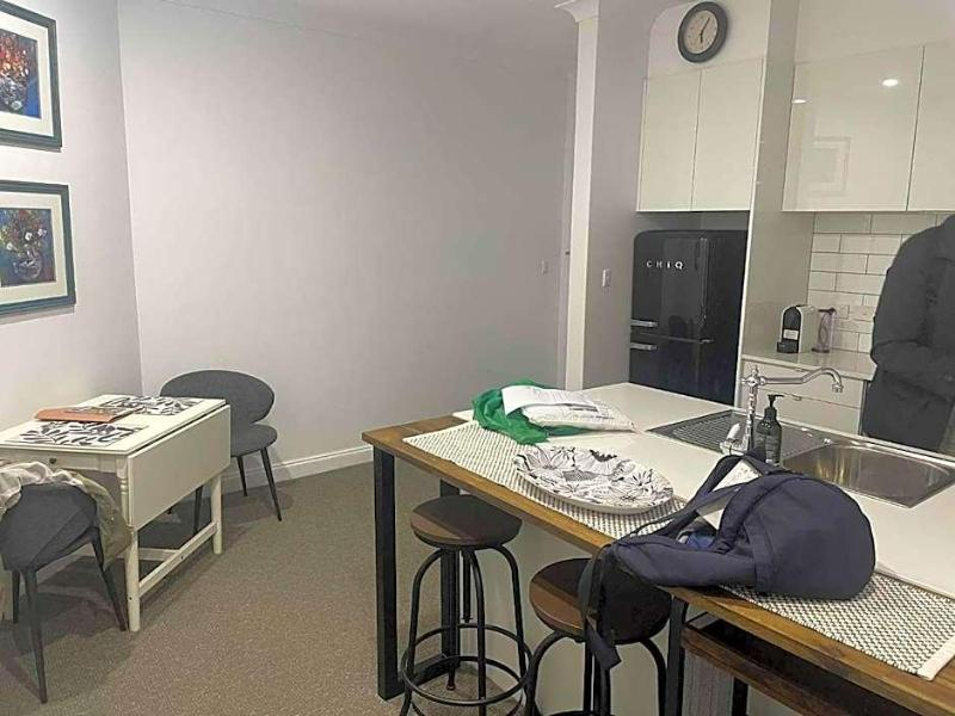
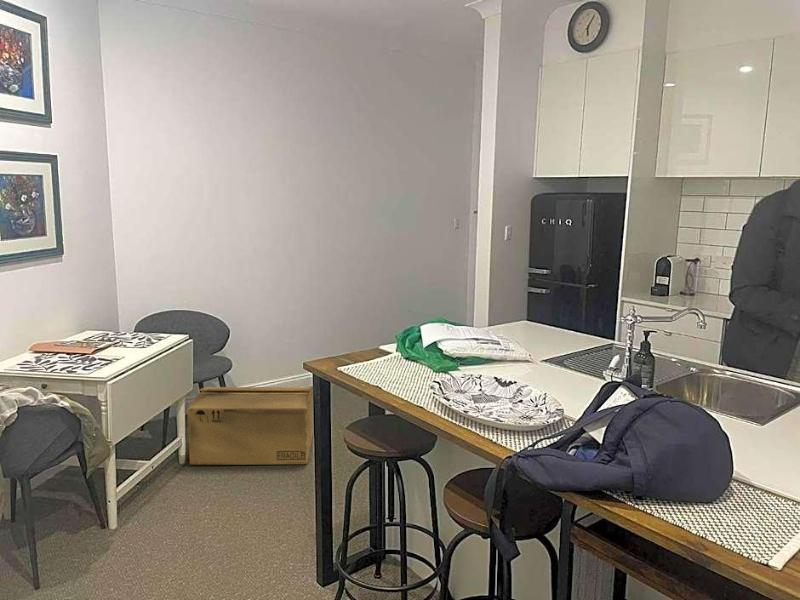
+ cardboard box [187,386,313,466]
